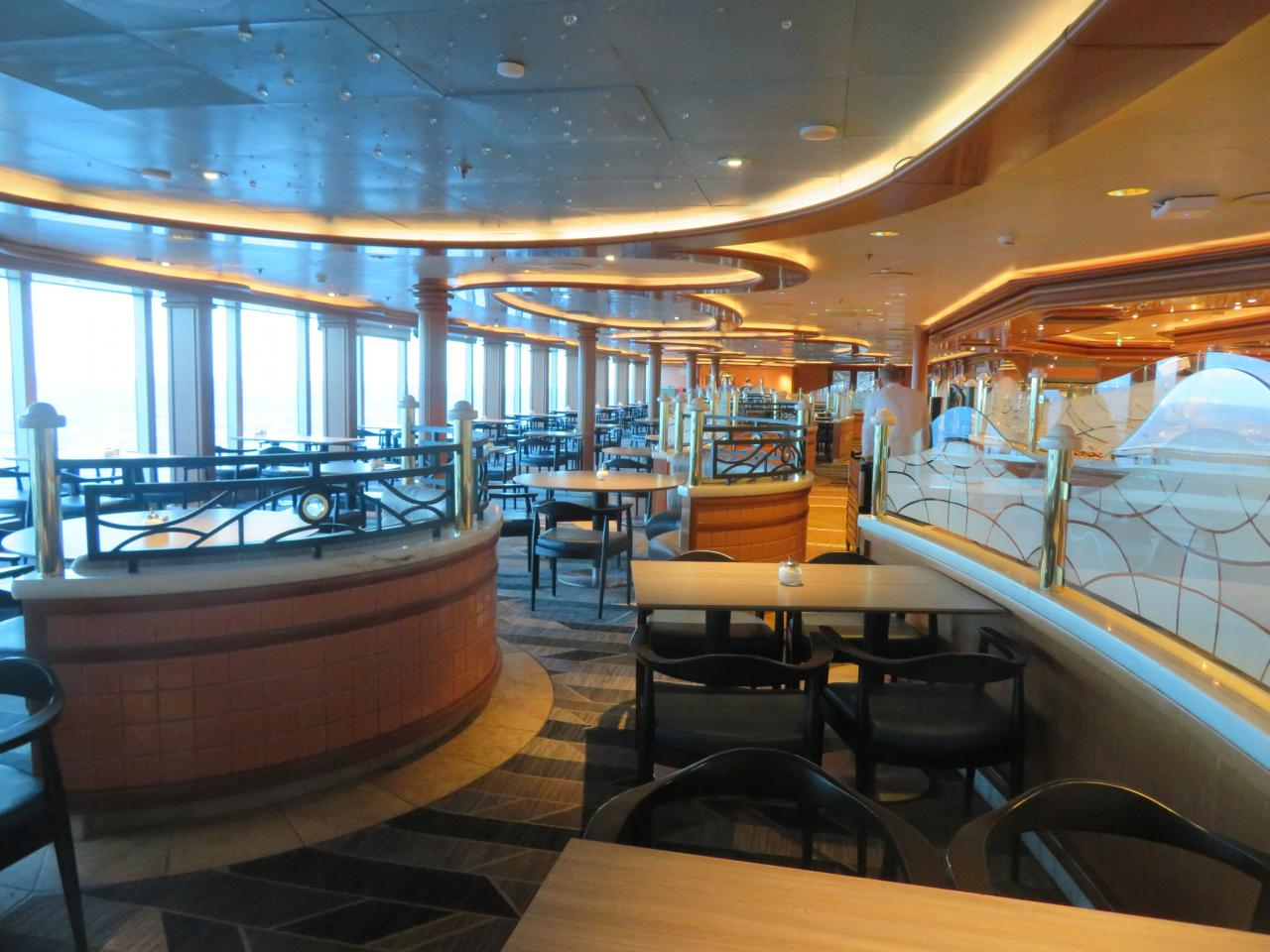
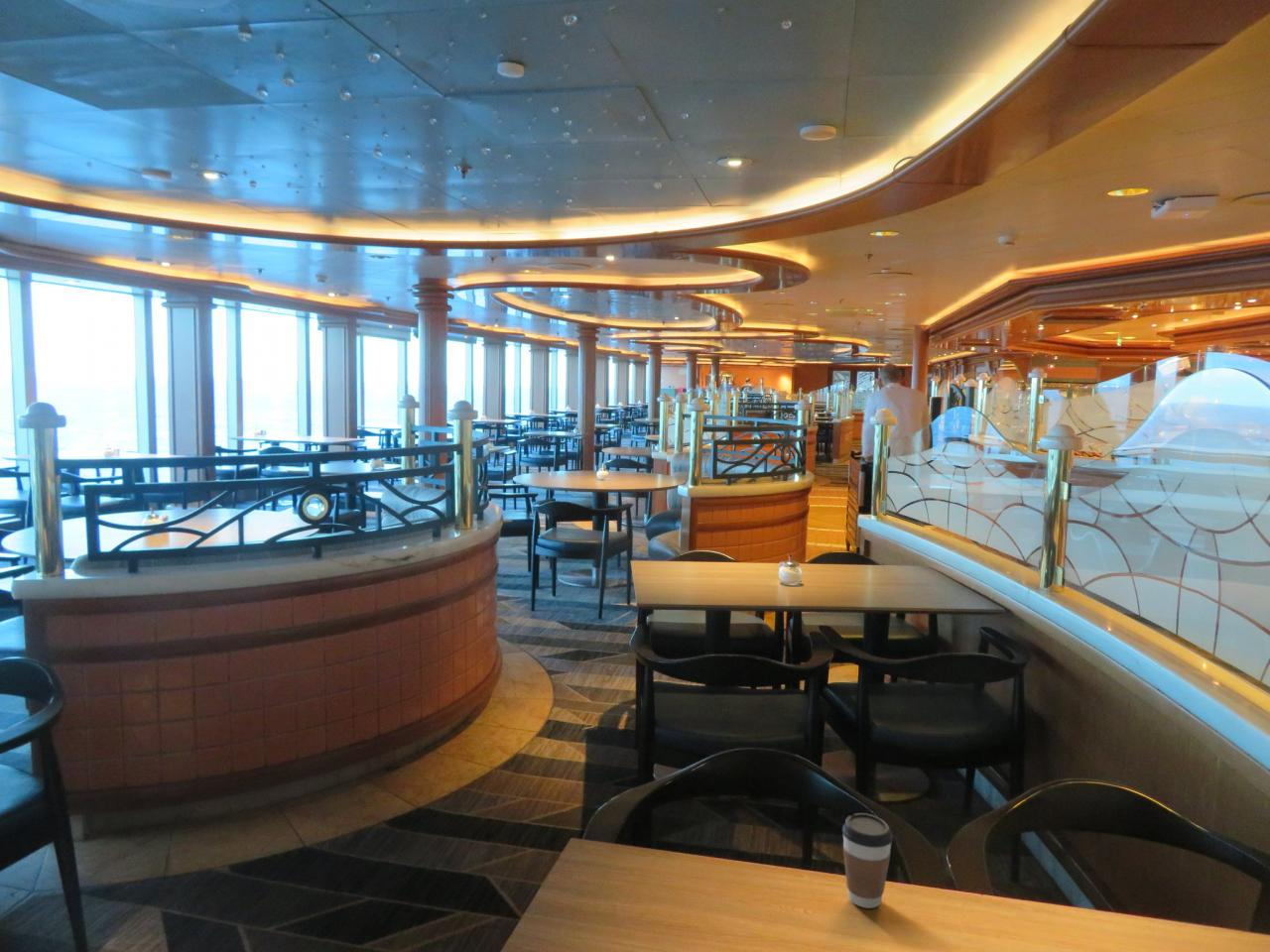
+ coffee cup [841,812,894,909]
